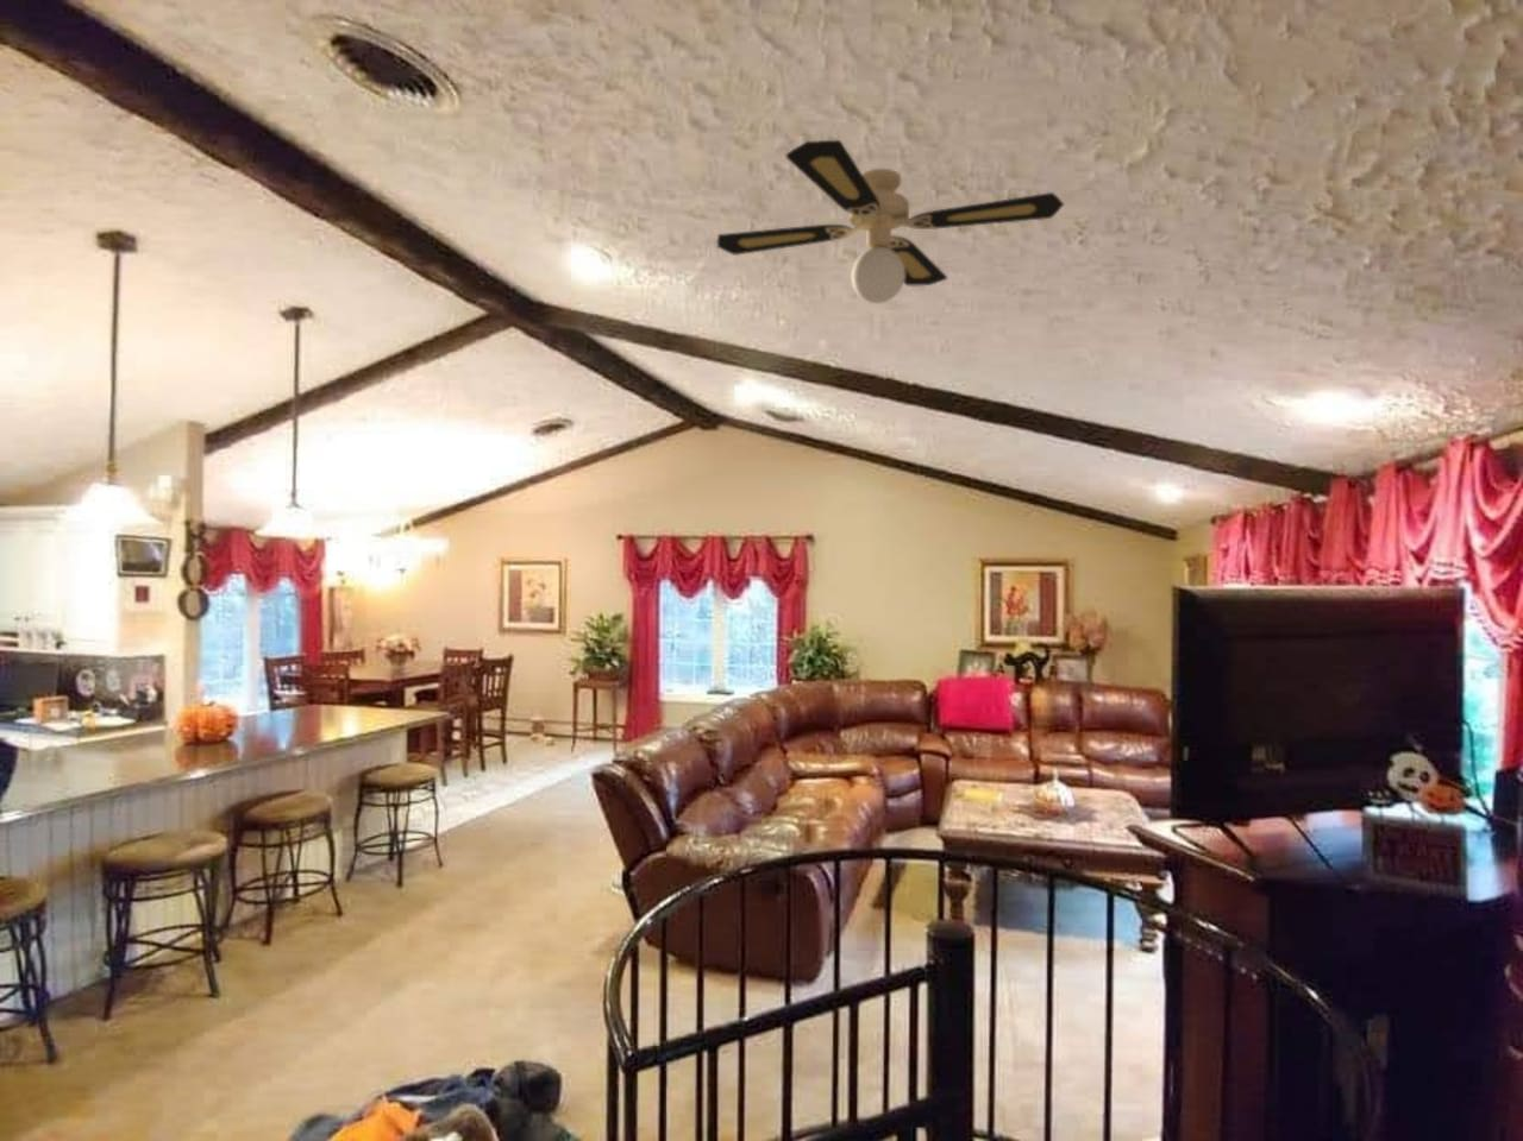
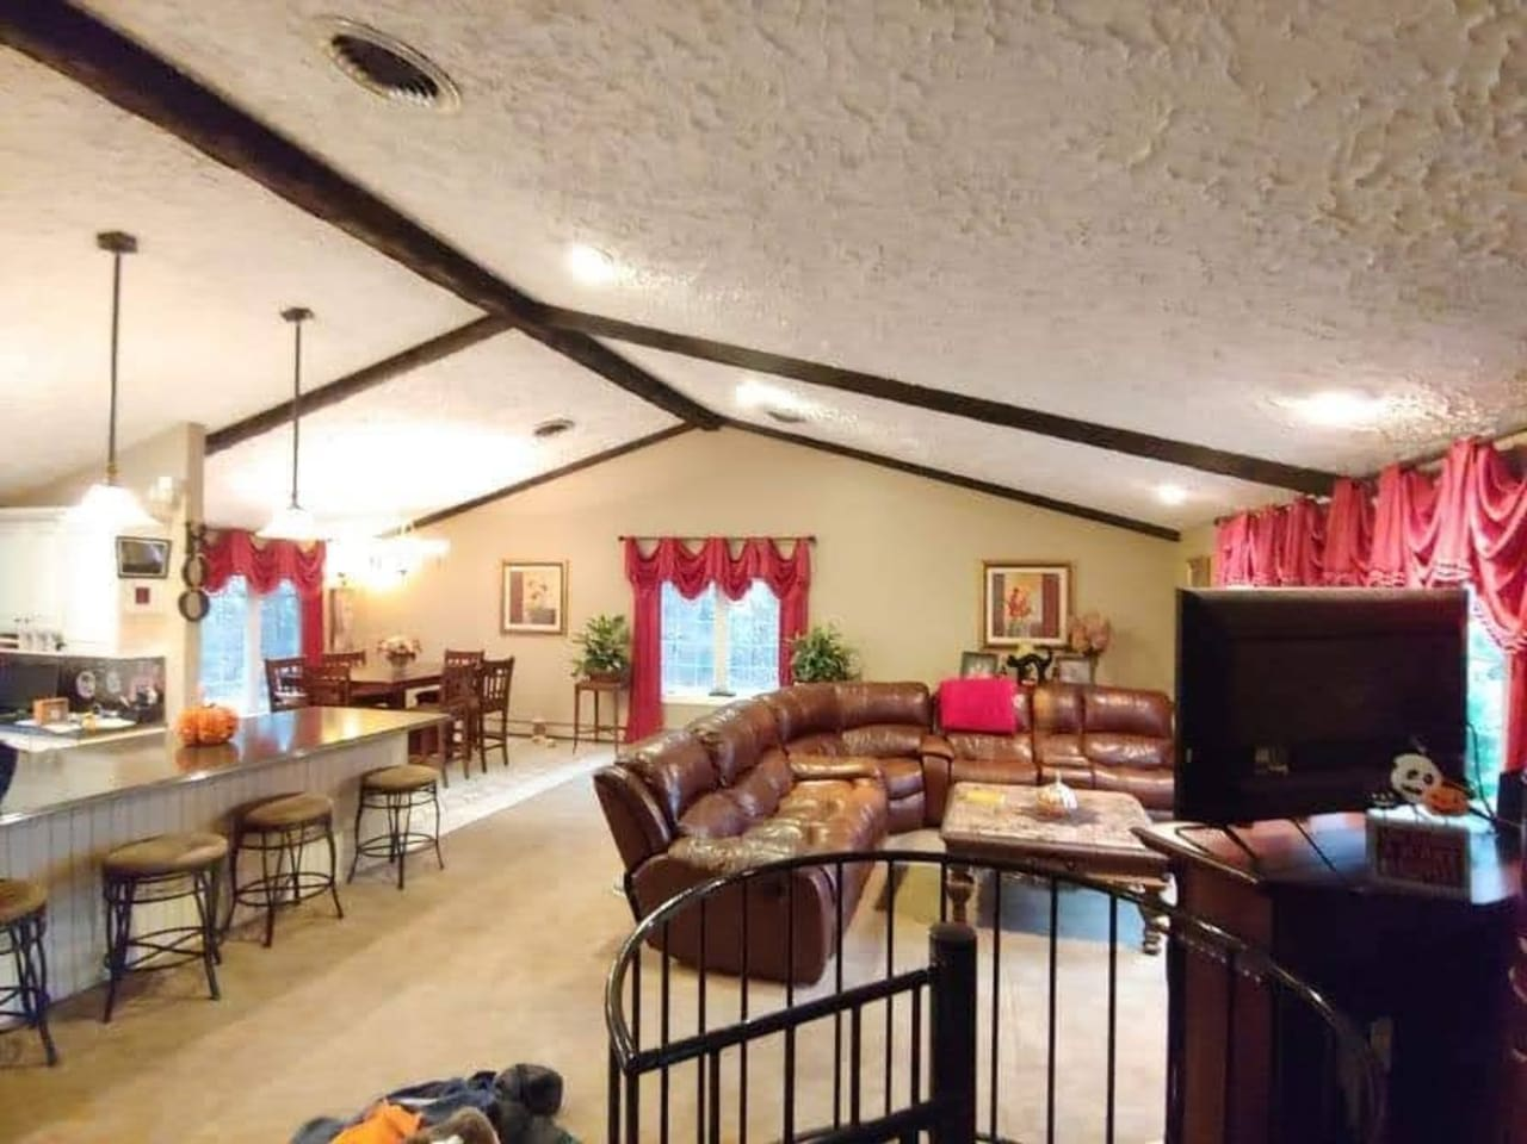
- ceiling fan [716,139,1065,304]
